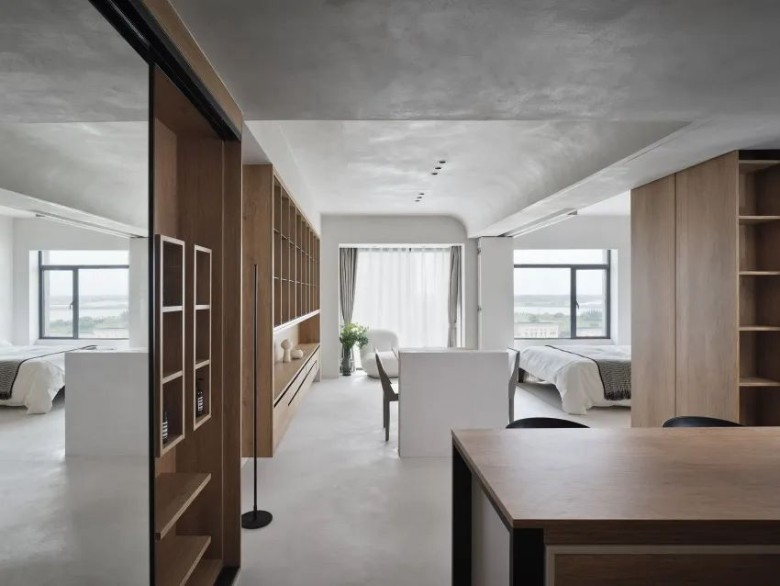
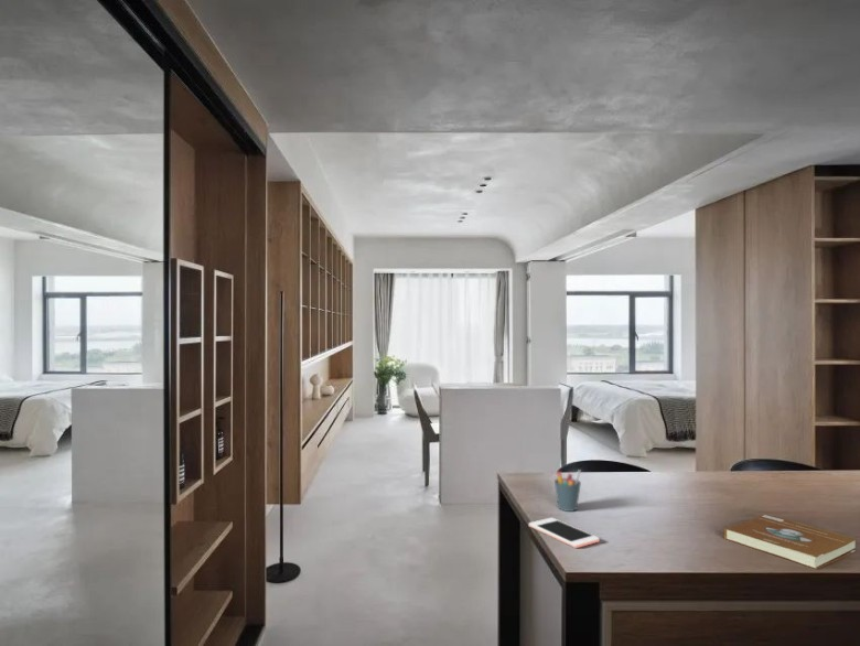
+ pen holder [553,469,582,513]
+ cell phone [528,517,601,549]
+ book [723,514,858,570]
